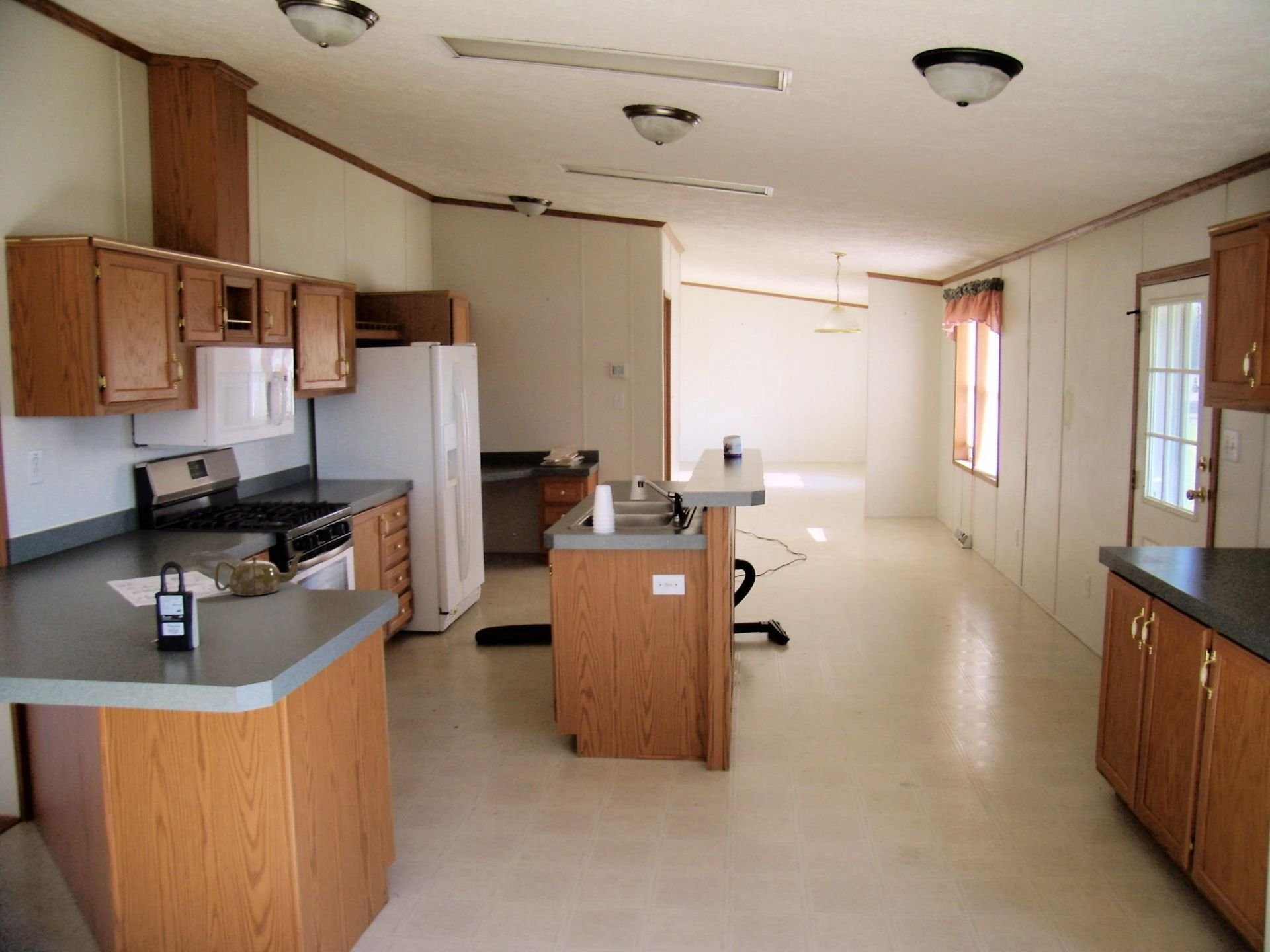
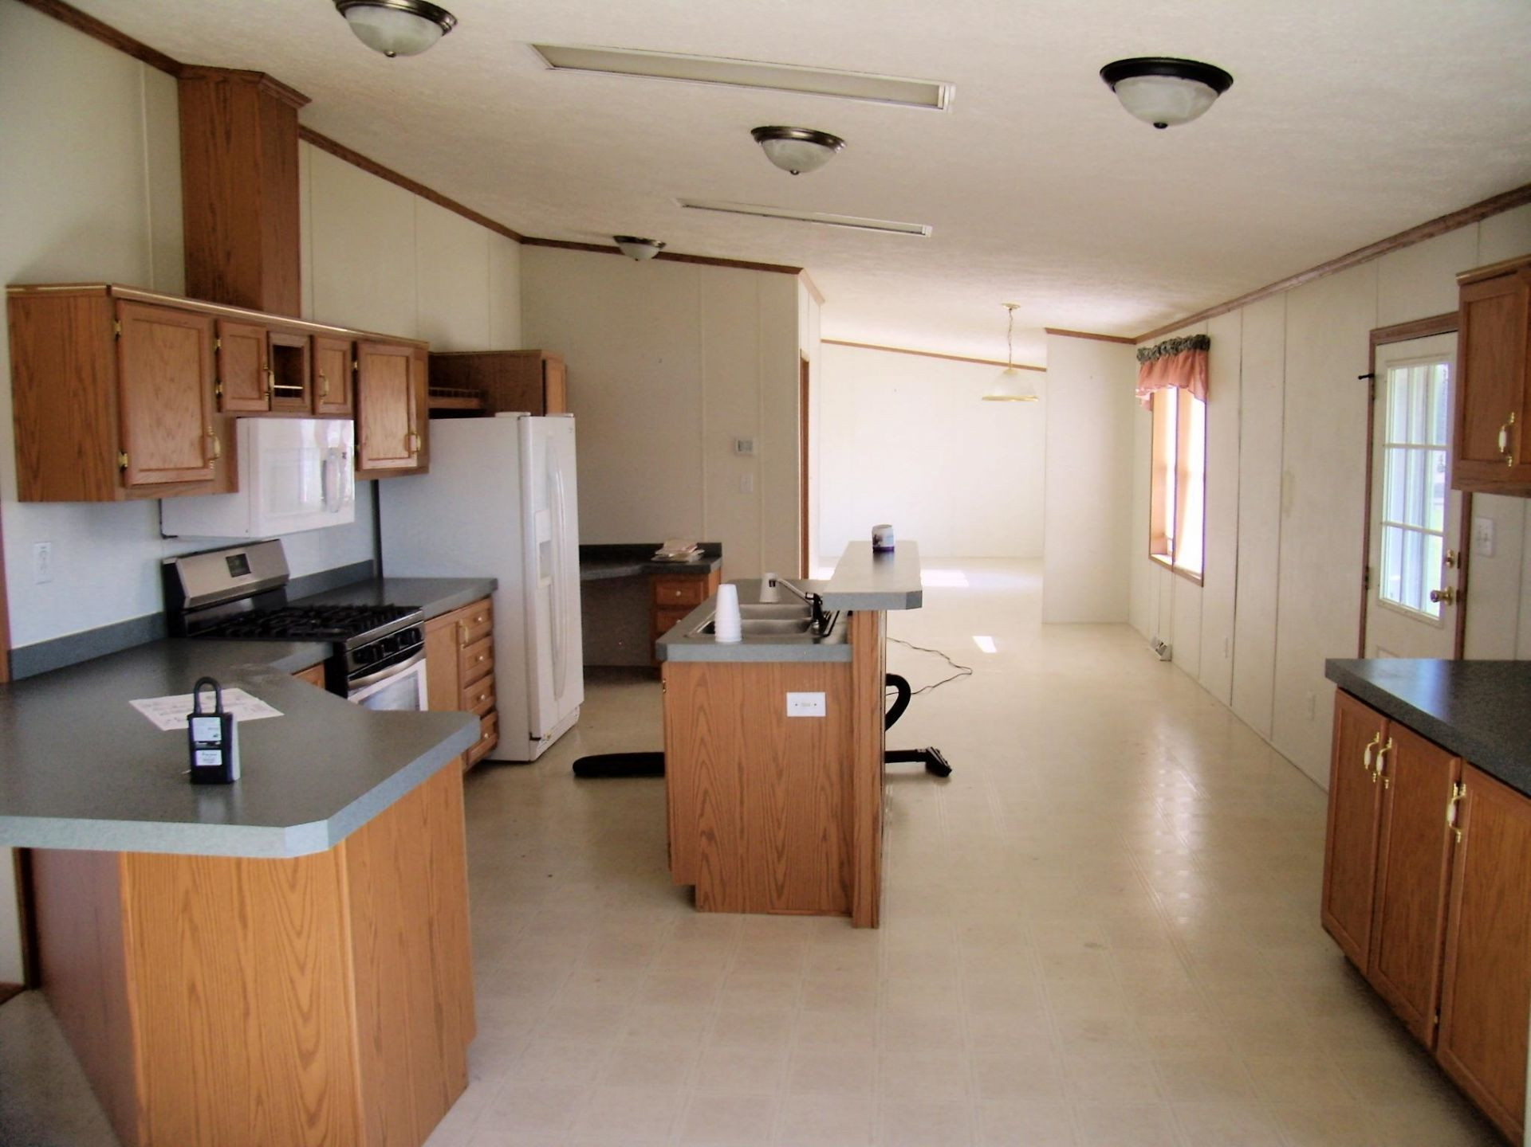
- teapot [214,553,304,596]
